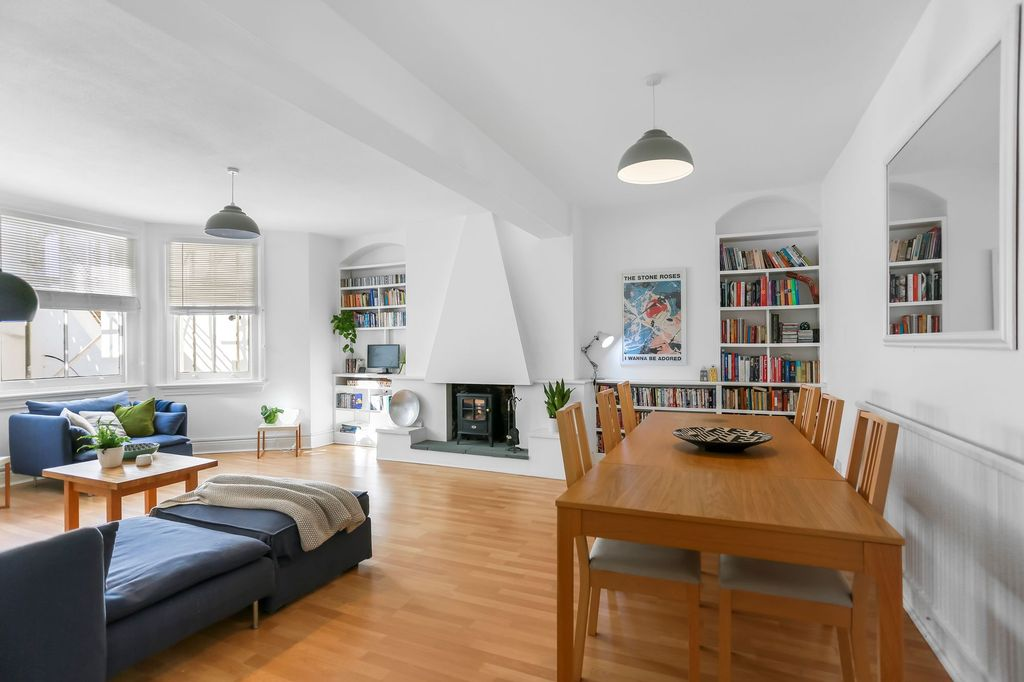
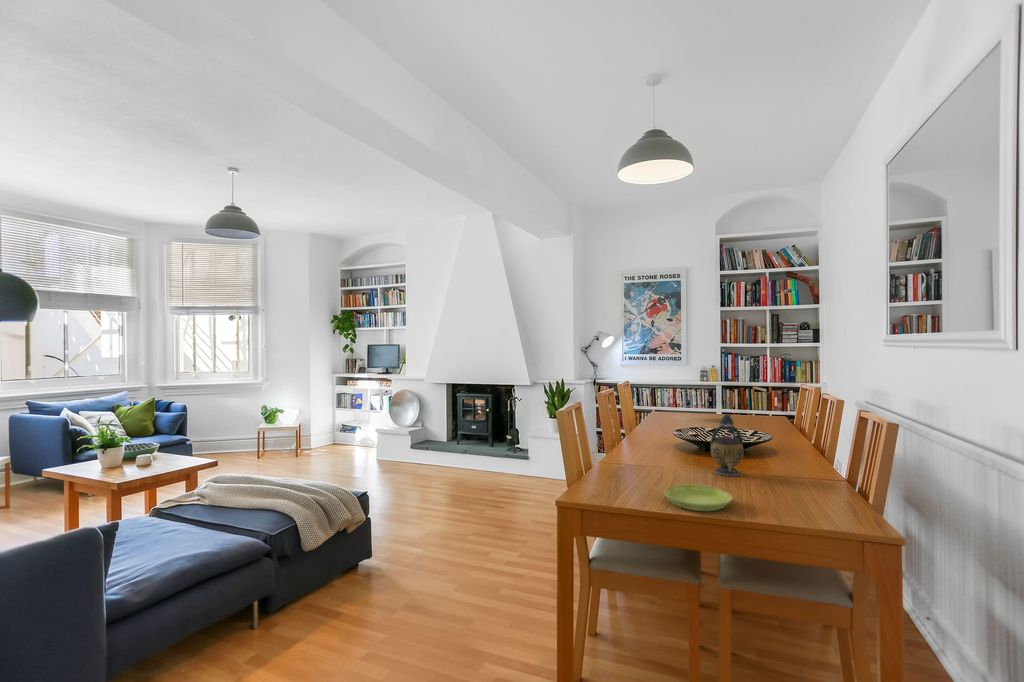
+ saucer [663,484,733,512]
+ teapot [710,413,745,477]
